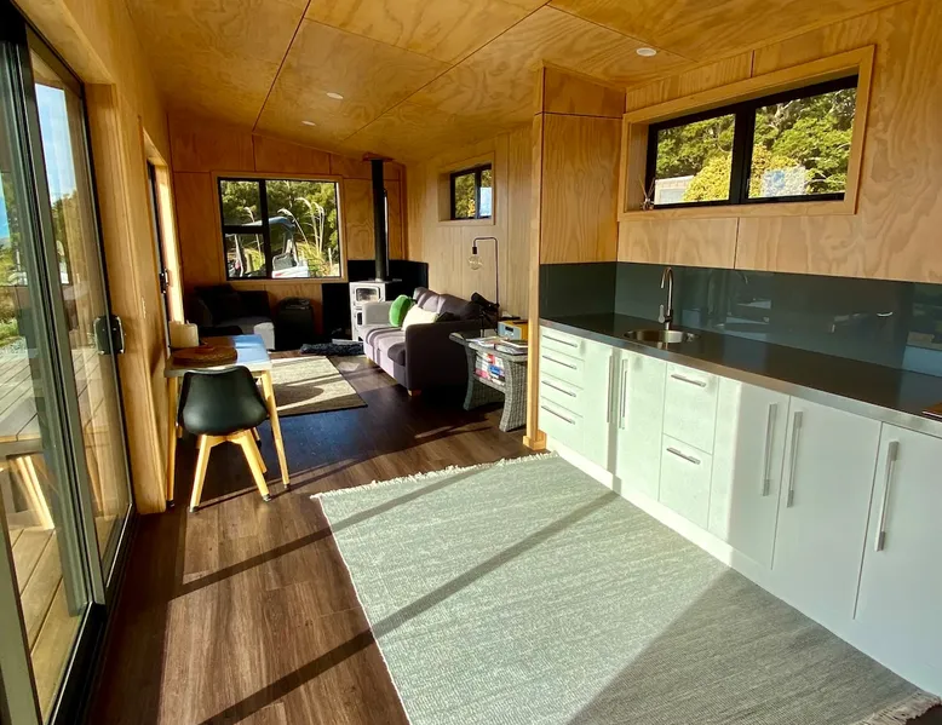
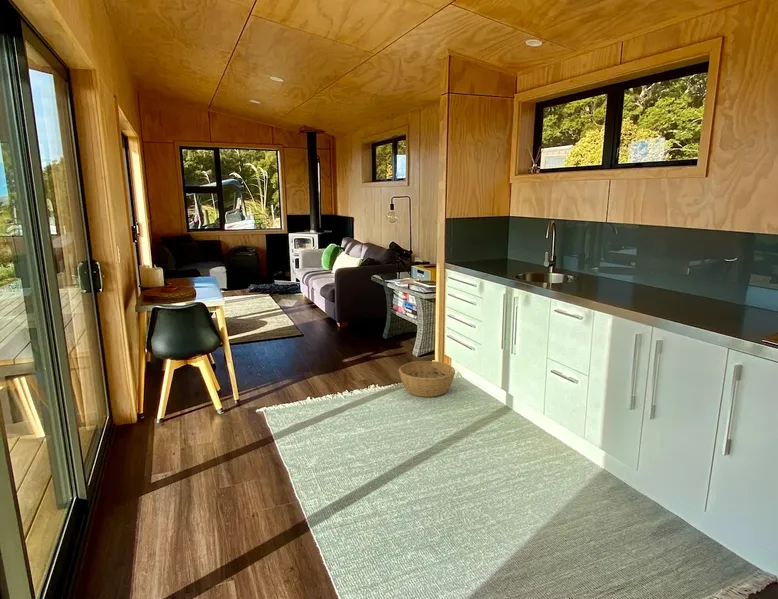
+ basket [398,360,456,398]
